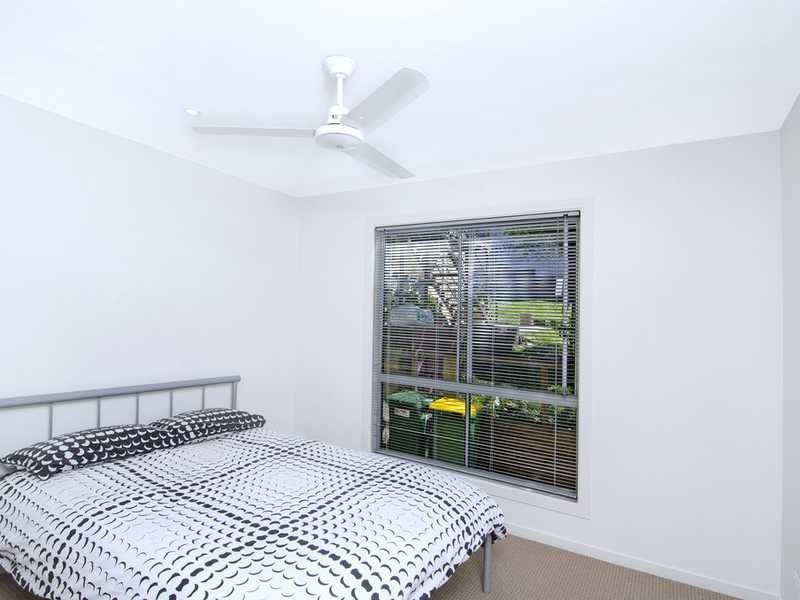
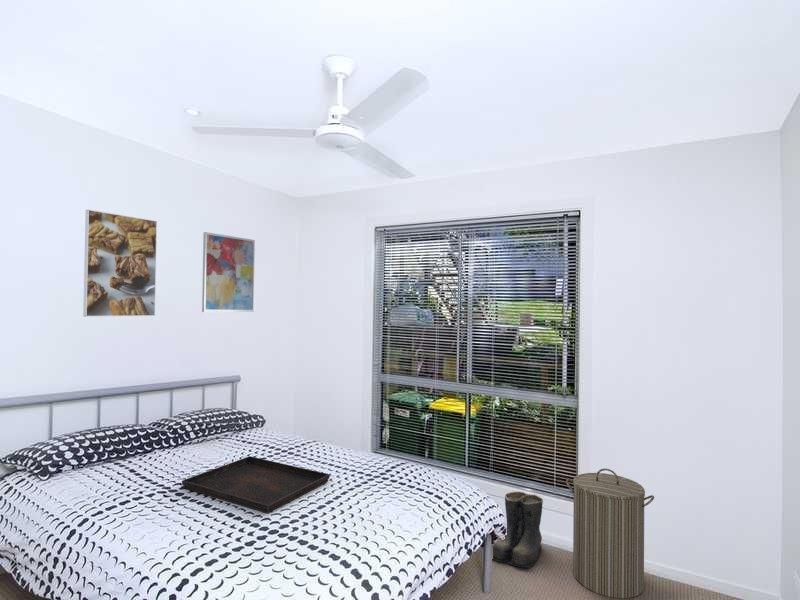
+ boots [492,491,545,569]
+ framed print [82,209,158,318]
+ wall art [201,231,256,313]
+ serving tray [181,455,331,514]
+ laundry hamper [565,468,655,600]
